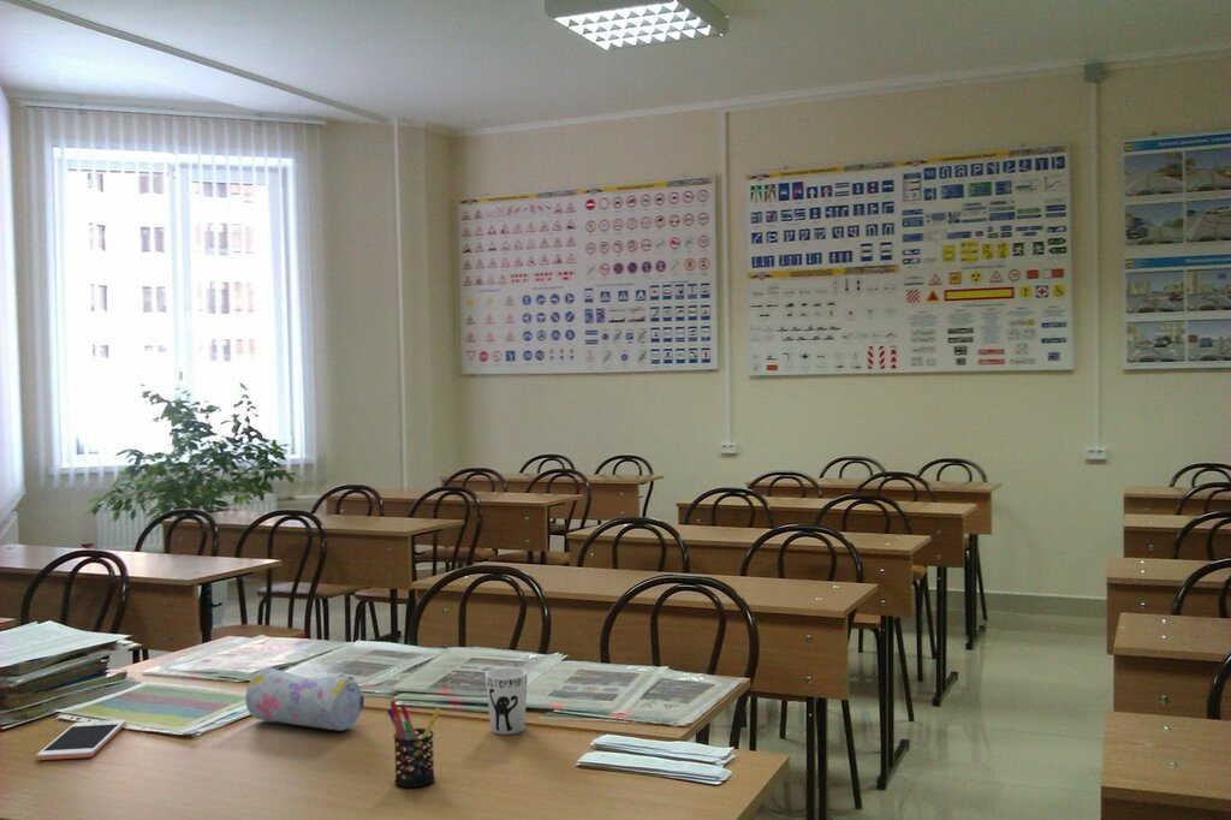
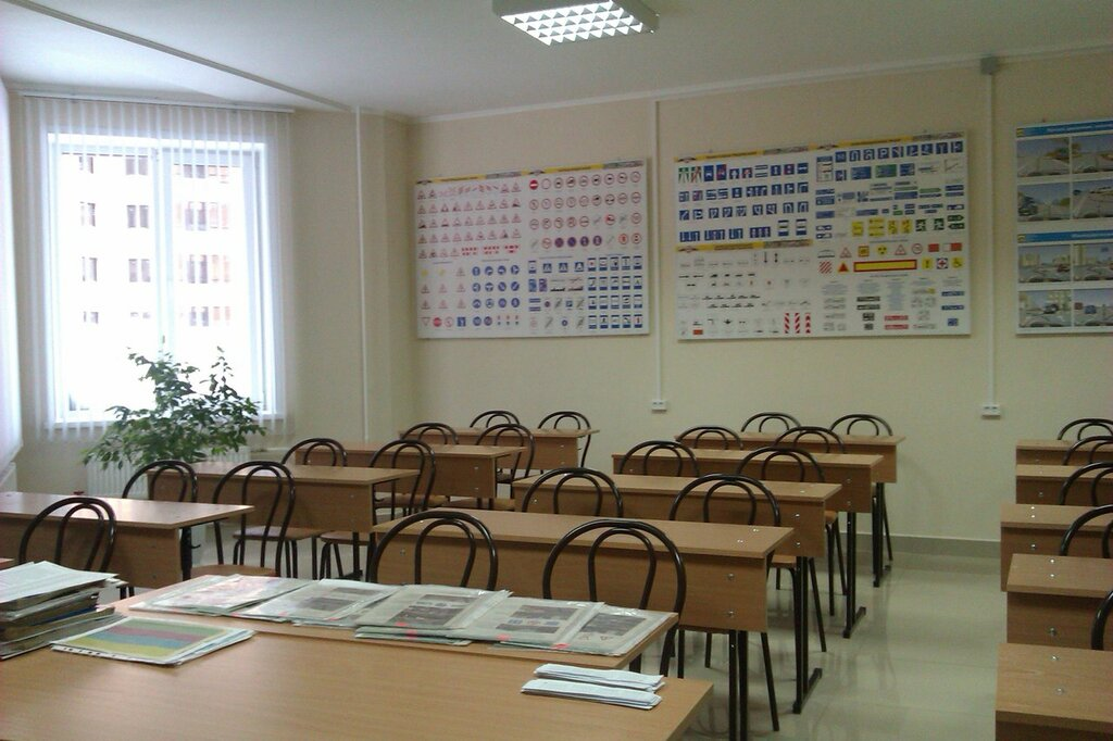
- pen holder [386,699,441,789]
- cell phone [36,719,127,761]
- pencil case [244,666,365,732]
- cup [484,666,529,736]
